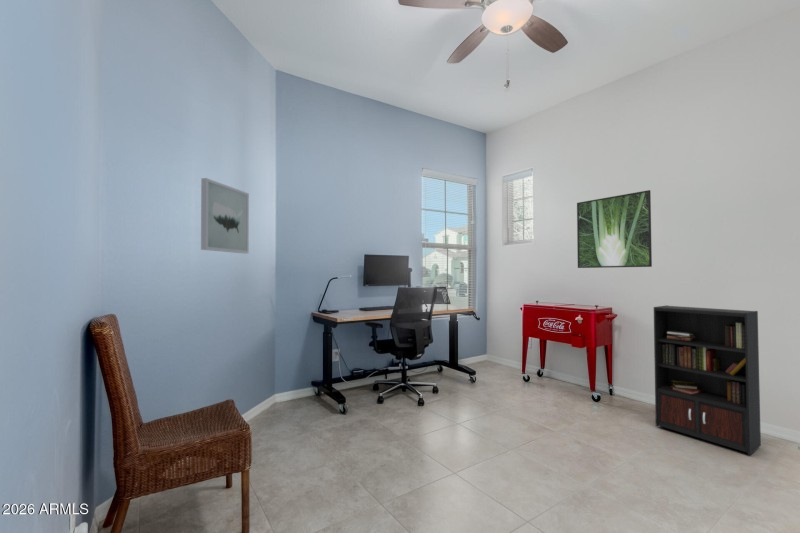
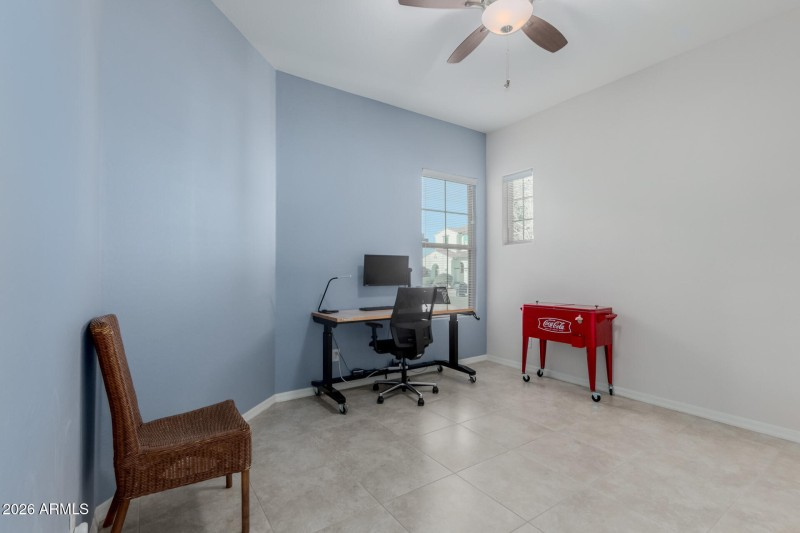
- bookcase [653,305,800,456]
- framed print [576,189,653,269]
- wall art [200,177,250,254]
